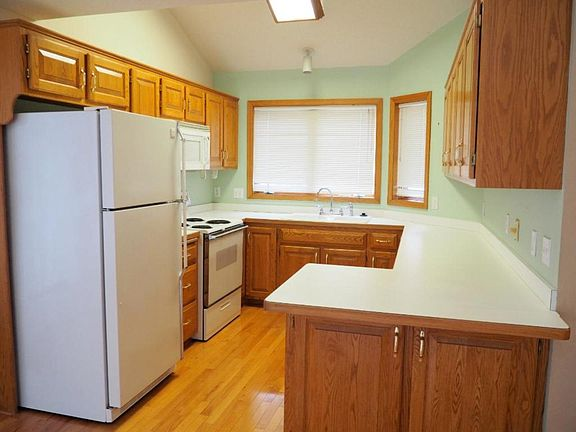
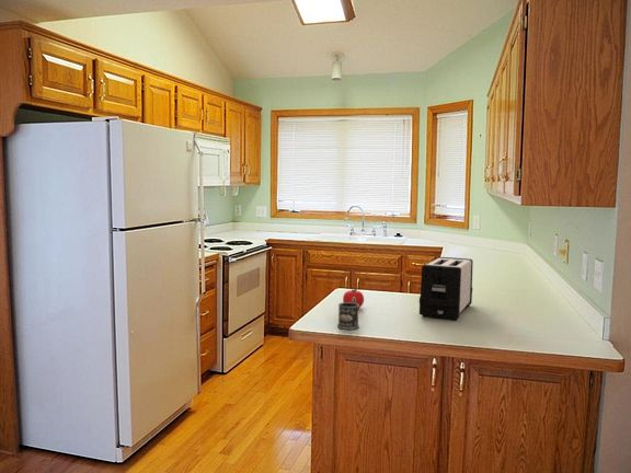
+ mug [336,297,360,331]
+ toaster [418,256,474,321]
+ apple [342,286,365,310]
